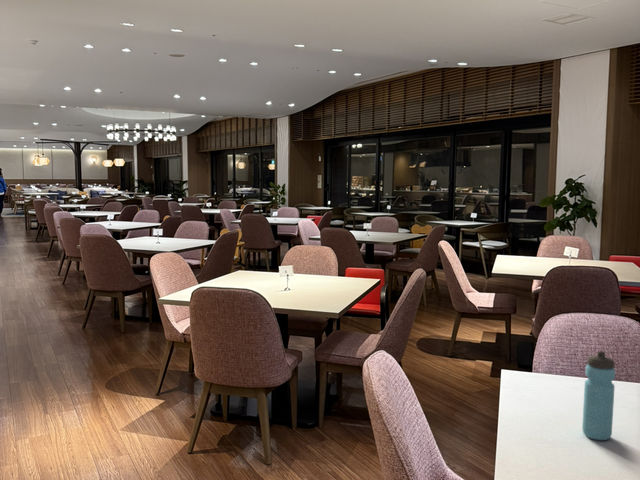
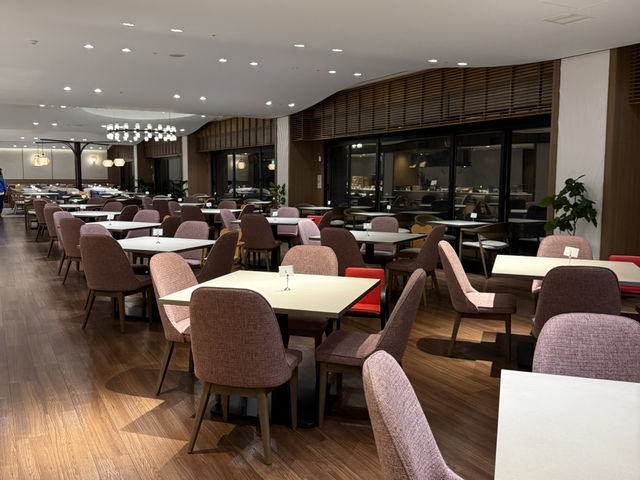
- water bottle [581,350,616,441]
